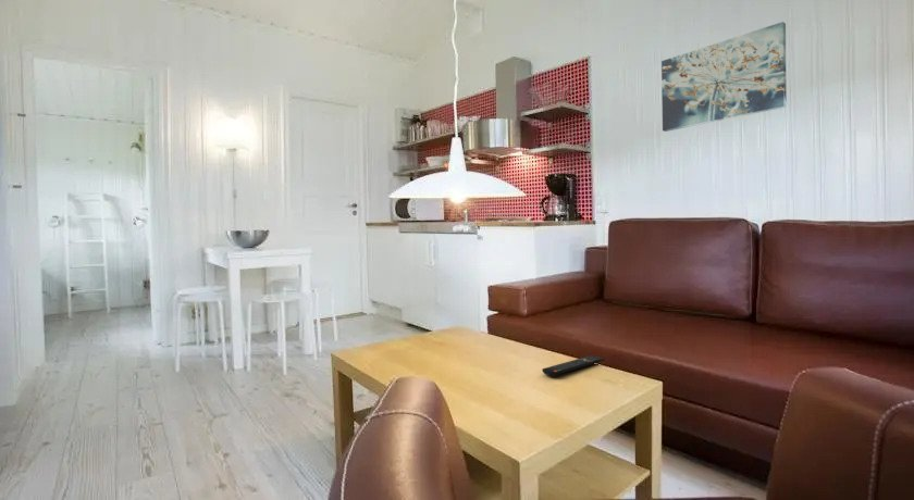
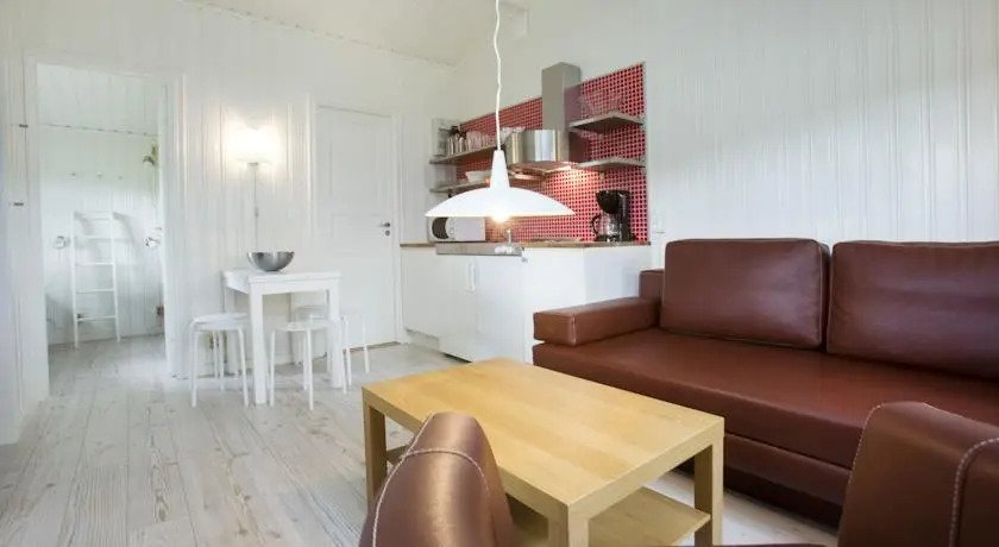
- wall art [660,21,788,133]
- remote control [541,354,606,377]
